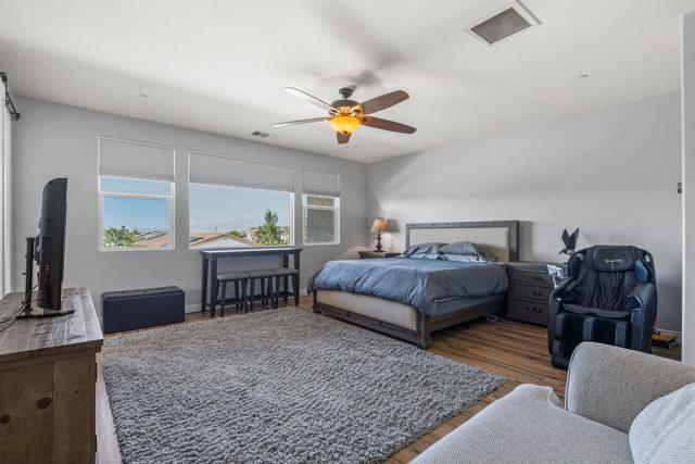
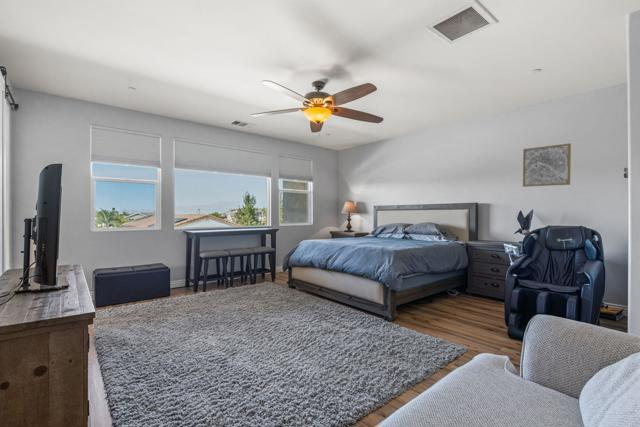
+ wall art [522,142,572,188]
